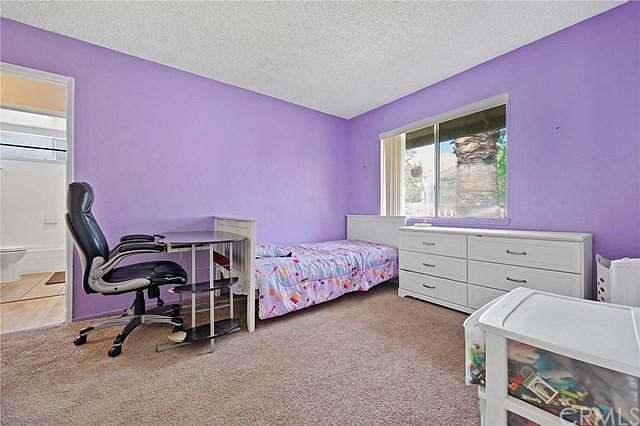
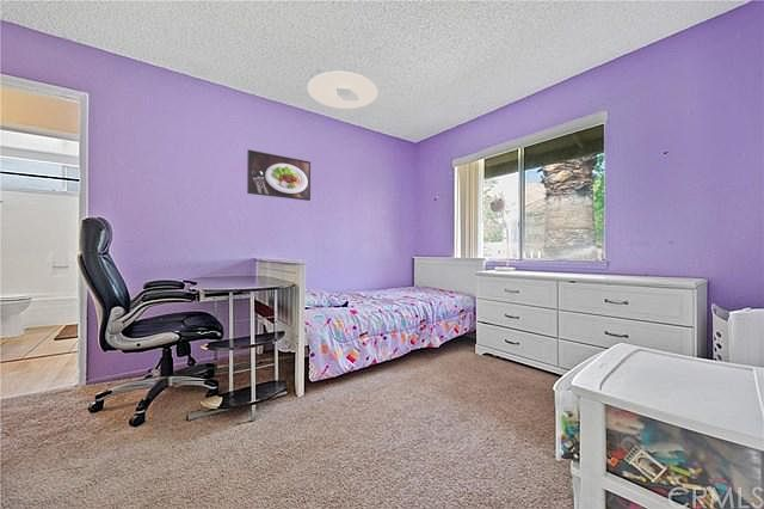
+ ceiling light [307,70,378,110]
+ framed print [246,148,312,202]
